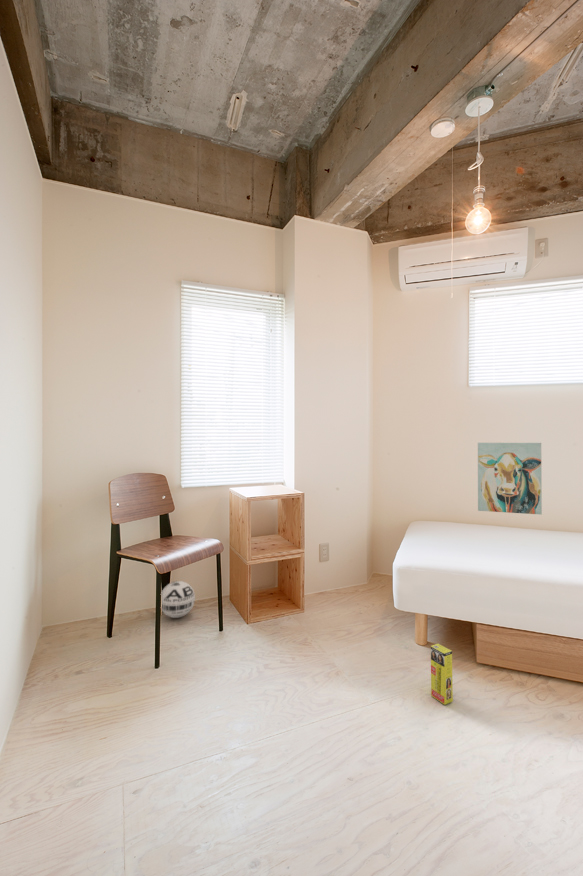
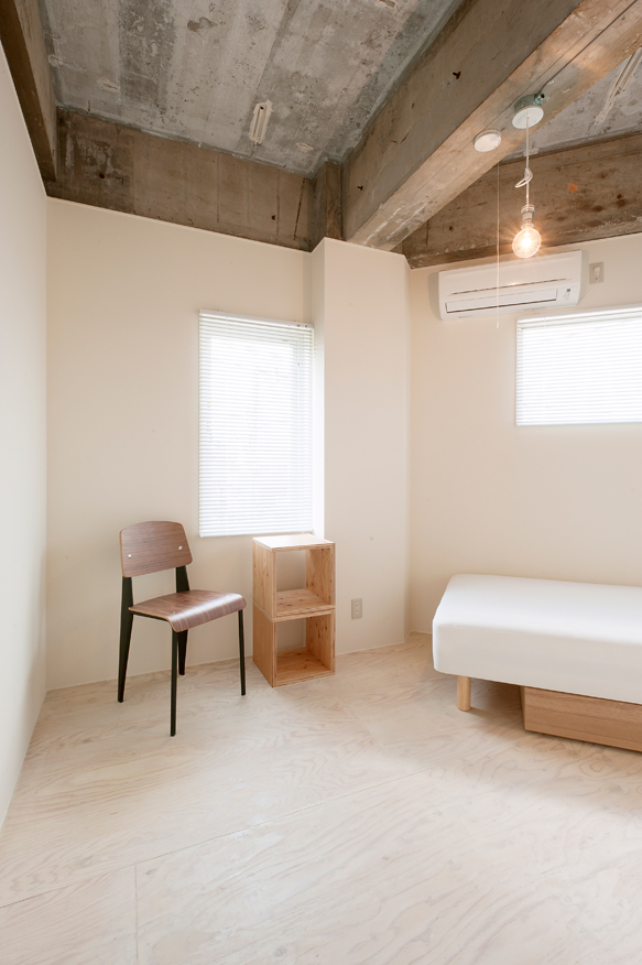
- box [430,643,454,706]
- ball [161,580,196,619]
- wall art [477,442,543,515]
